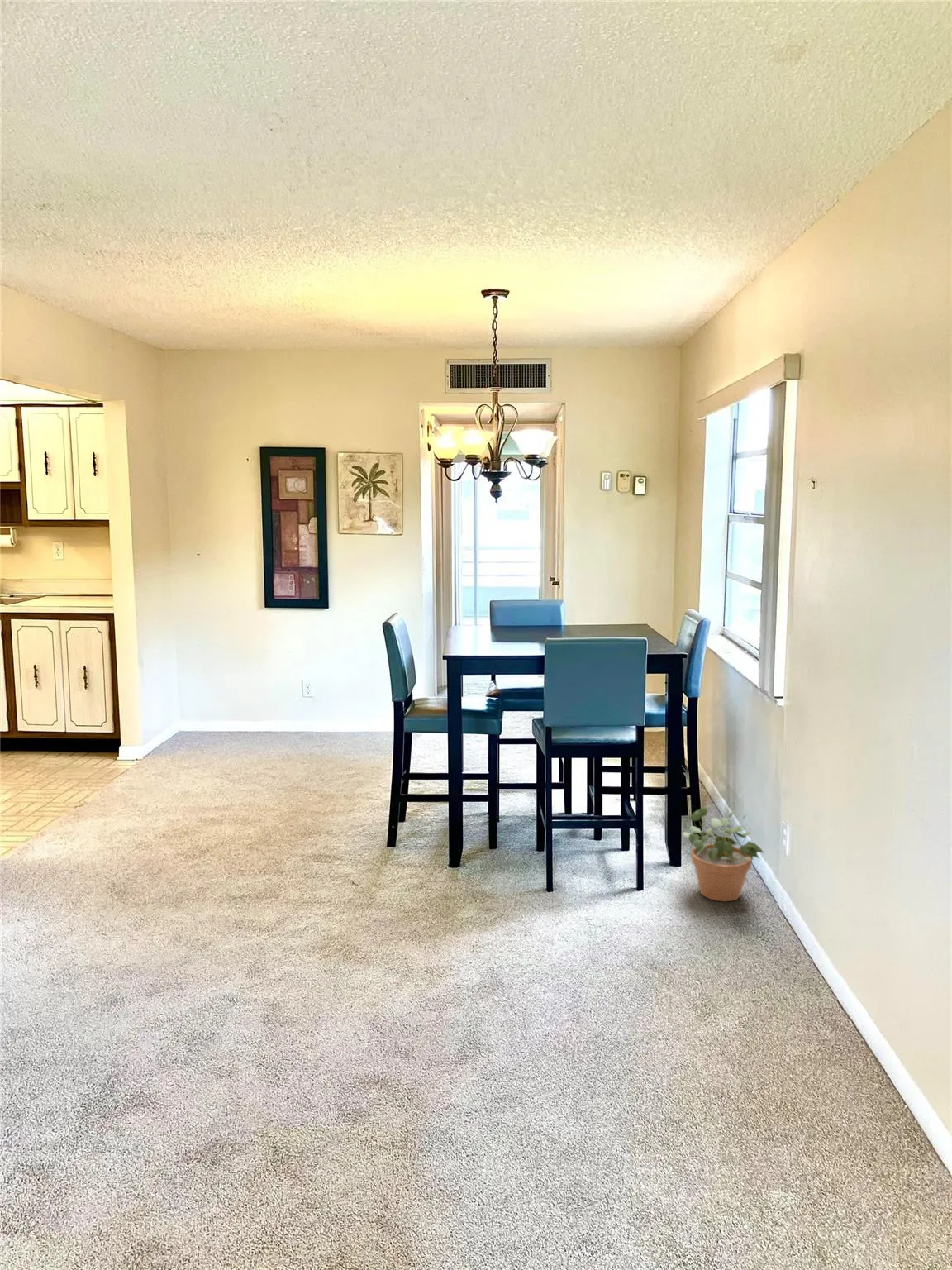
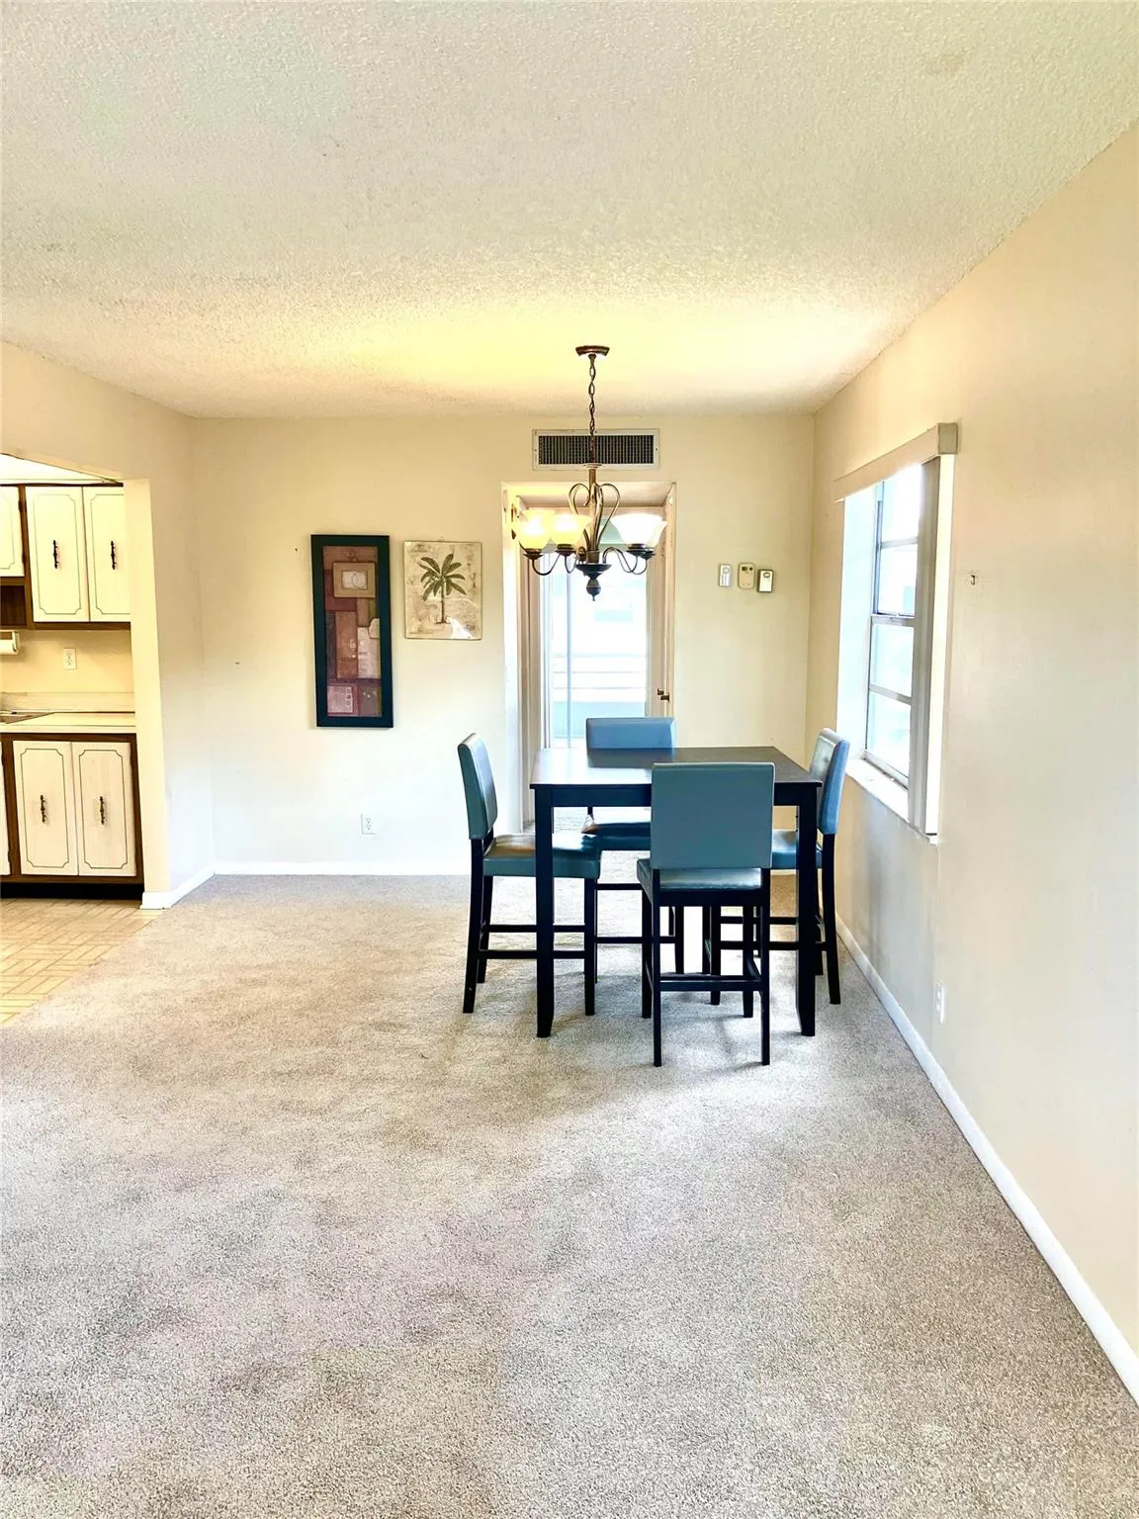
- potted plant [682,806,765,903]
